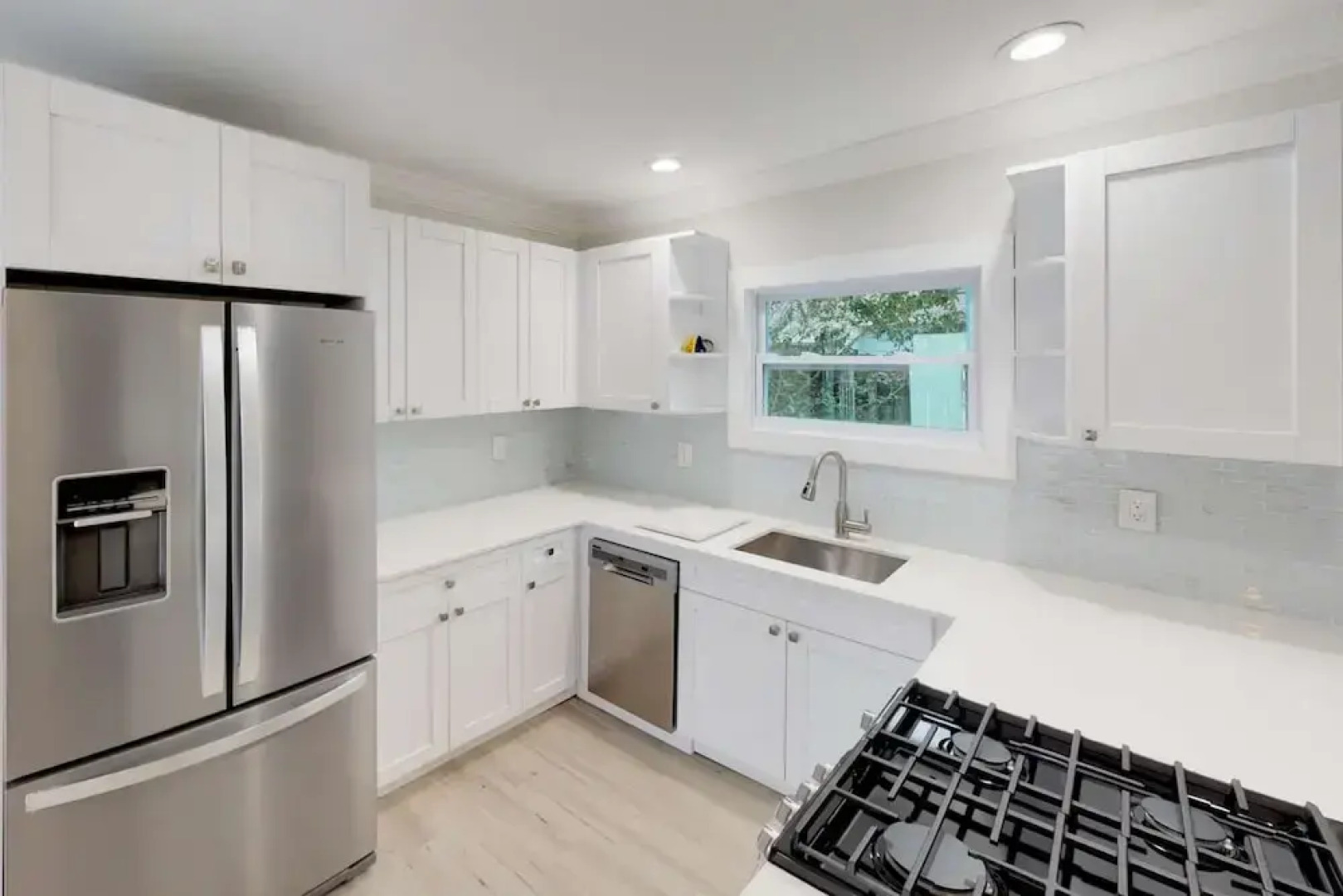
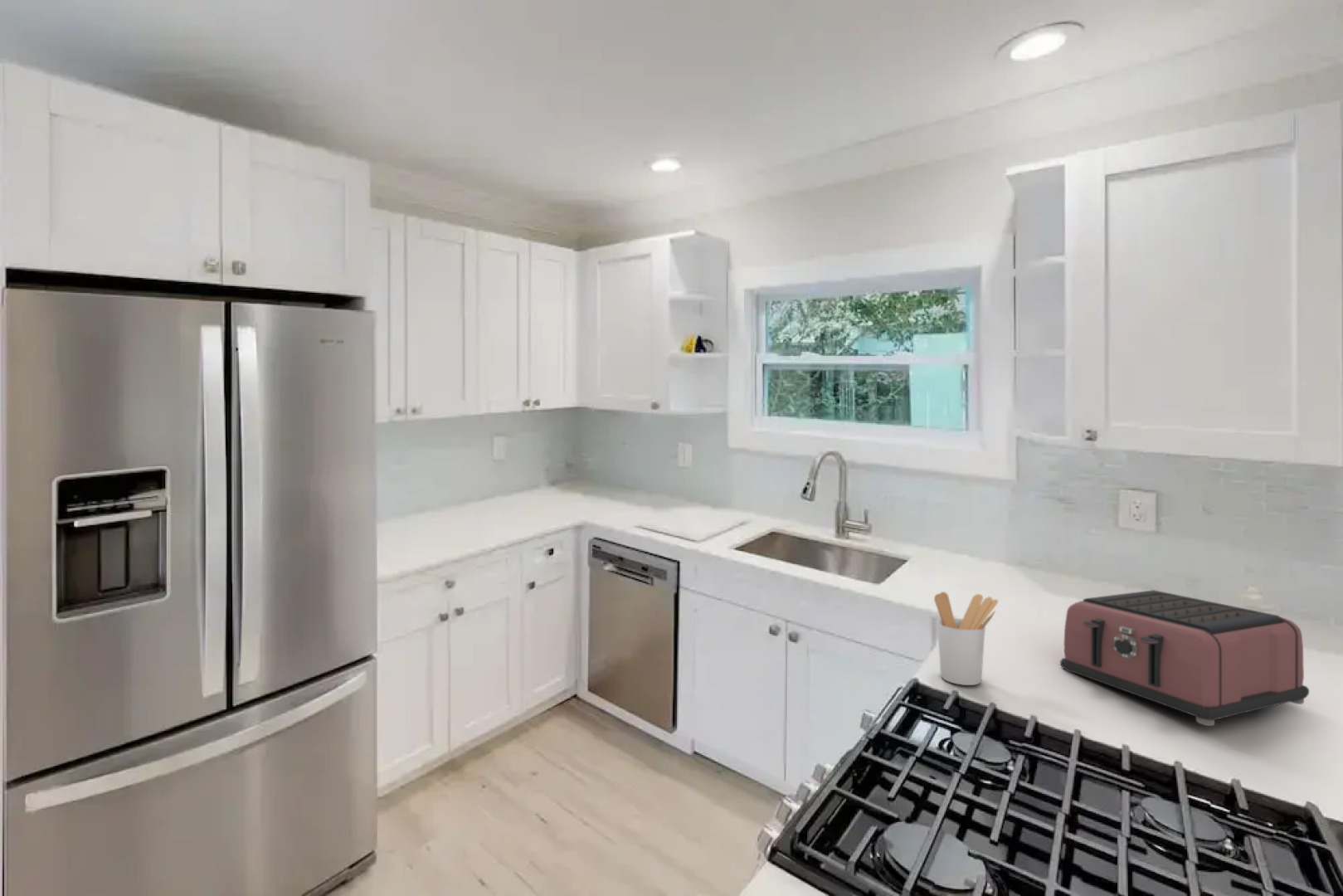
+ utensil holder [933,591,999,686]
+ toaster [1059,589,1310,727]
